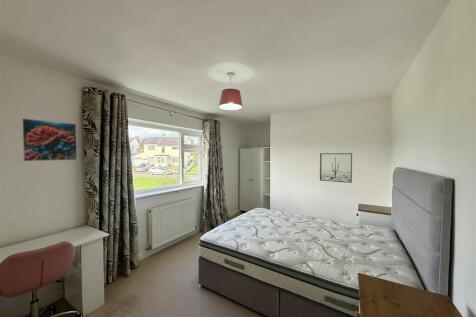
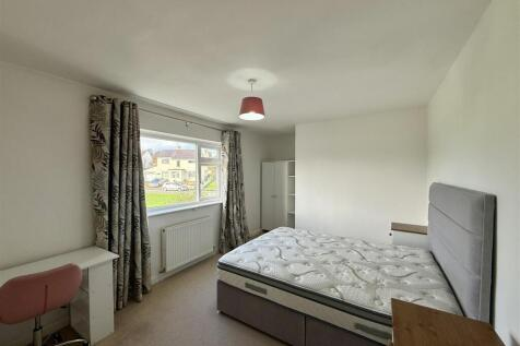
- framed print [20,117,78,162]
- wall art [319,152,353,184]
